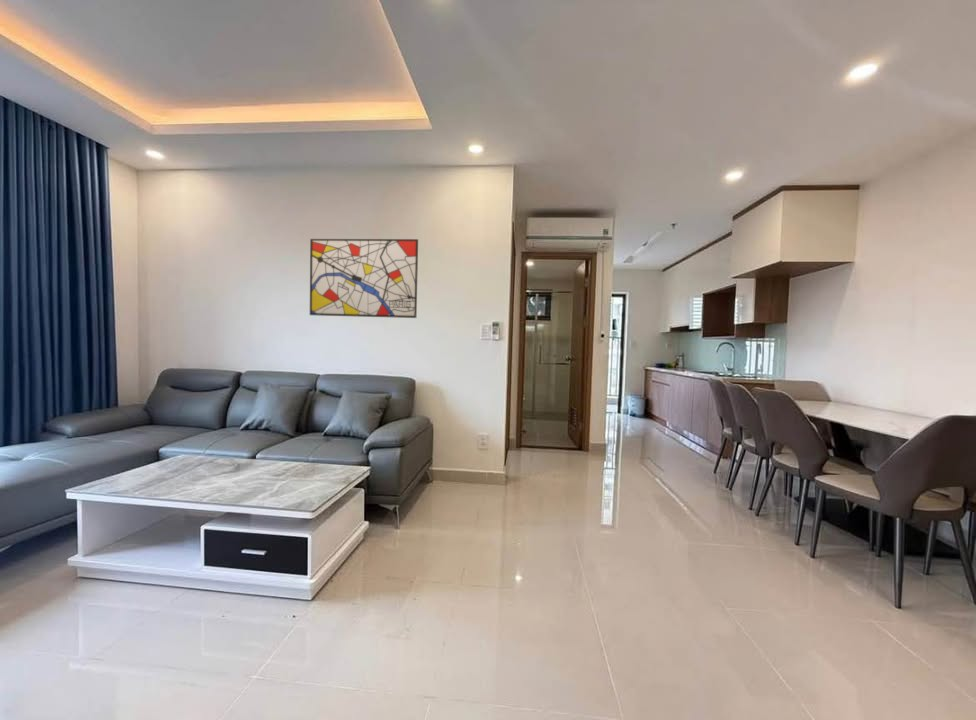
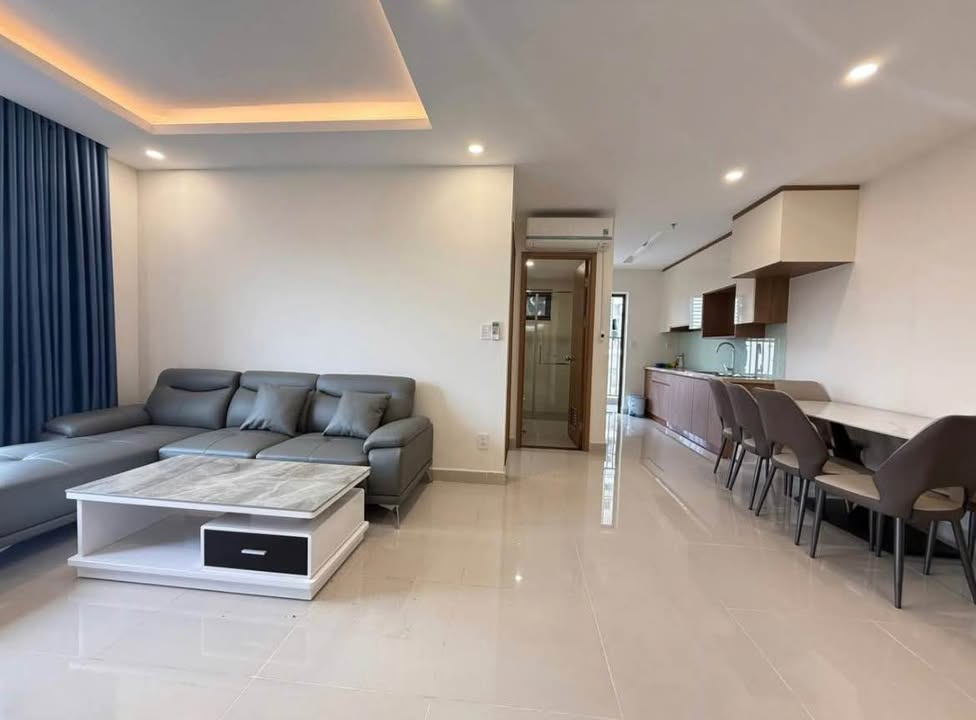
- wall art [309,238,419,319]
